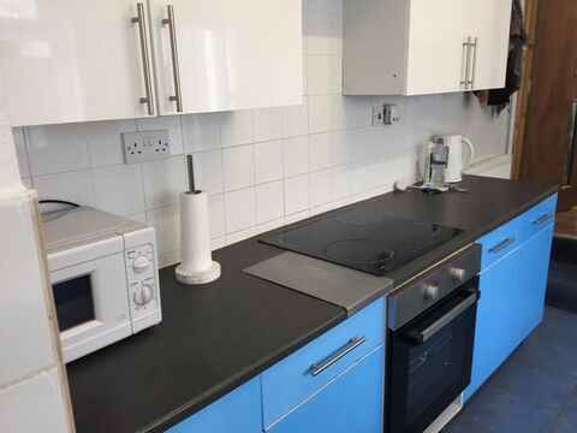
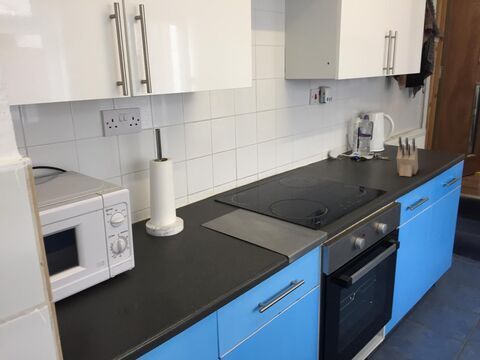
+ knife block [396,136,419,178]
